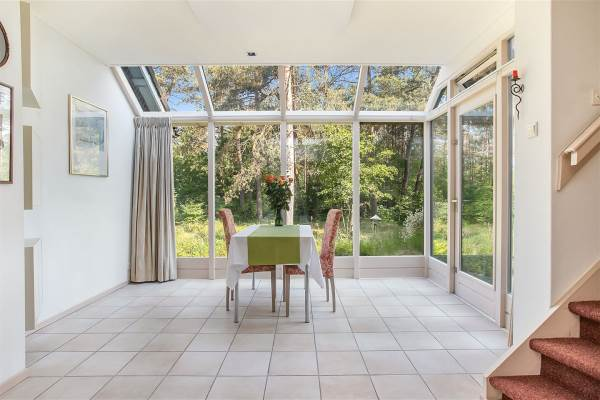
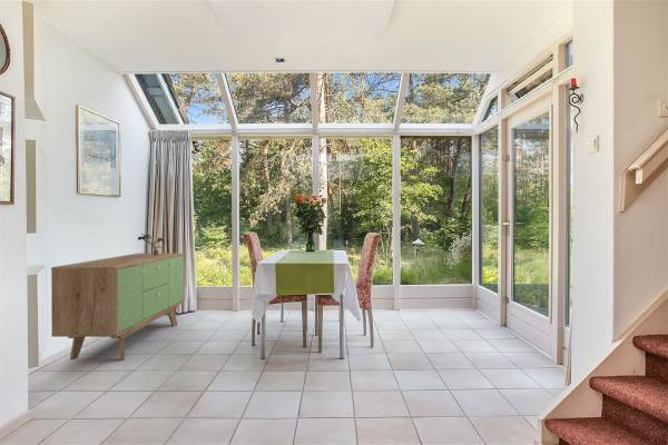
+ sideboard [50,253,186,362]
+ potted plant [137,233,165,256]
